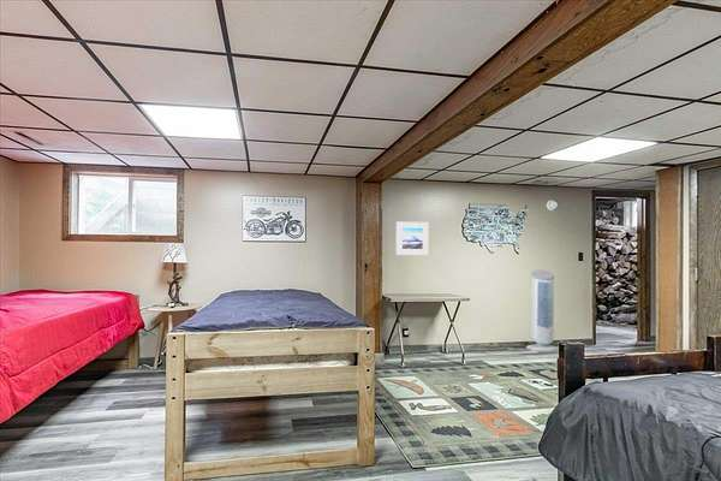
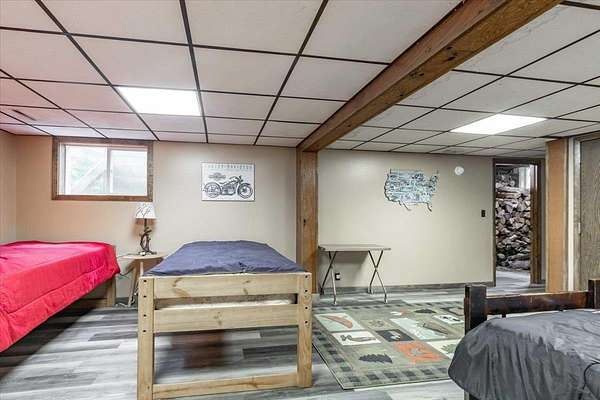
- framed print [395,221,429,256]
- air purifier [525,269,559,352]
